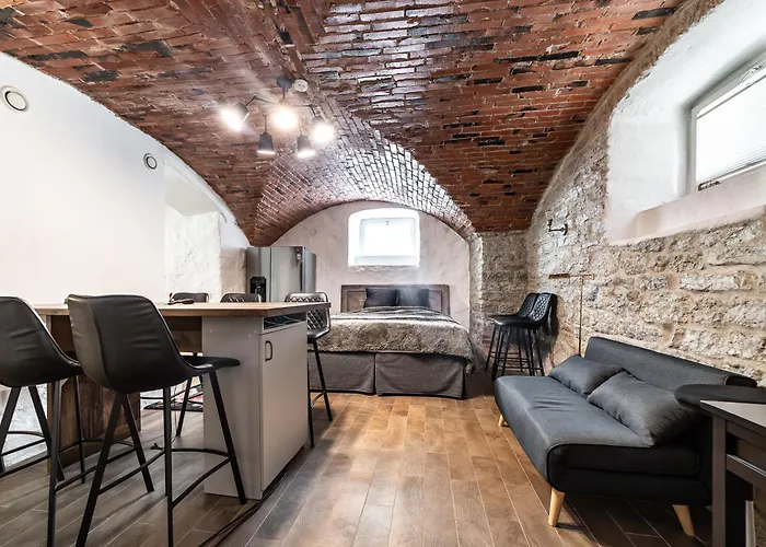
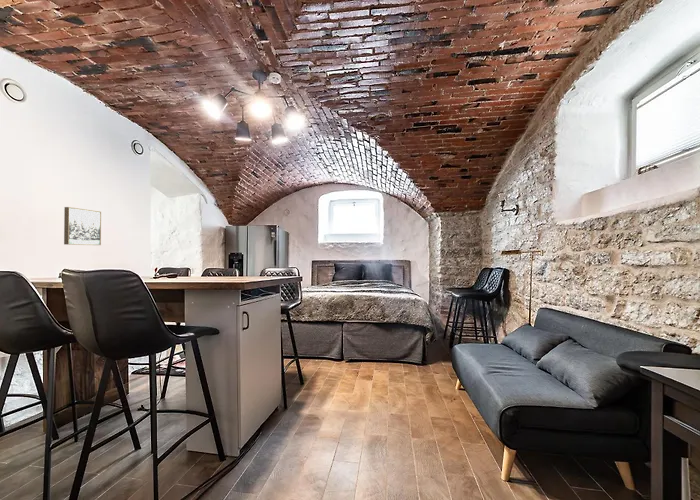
+ wall art [63,206,102,246]
